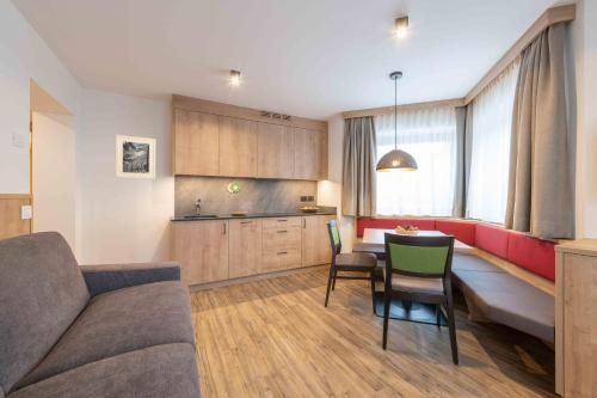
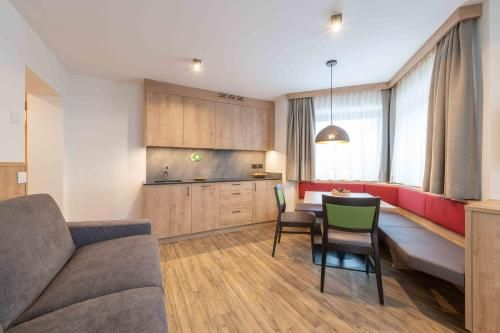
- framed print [115,134,156,180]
